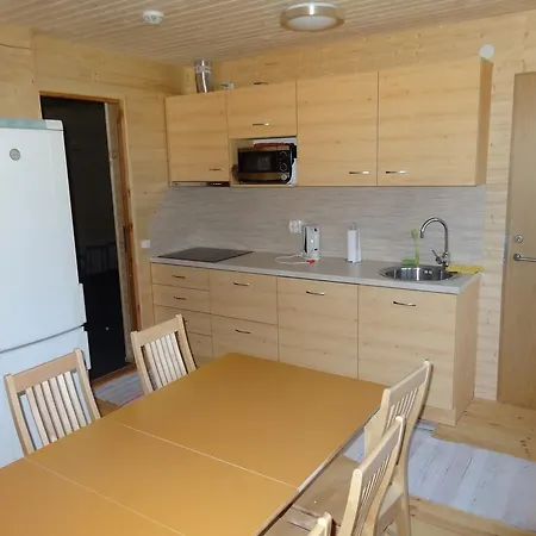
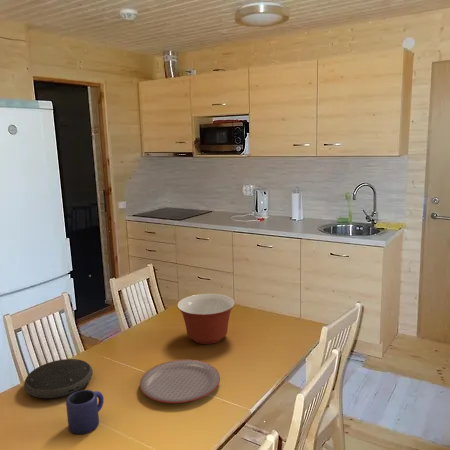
+ speaker [23,358,94,399]
+ mixing bowl [176,293,236,345]
+ plate [139,359,221,404]
+ mug [65,389,105,435]
